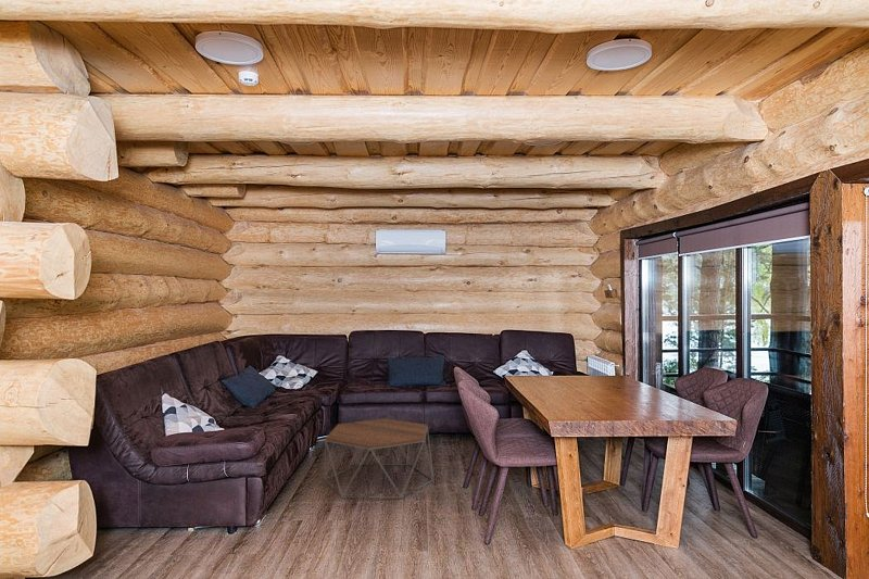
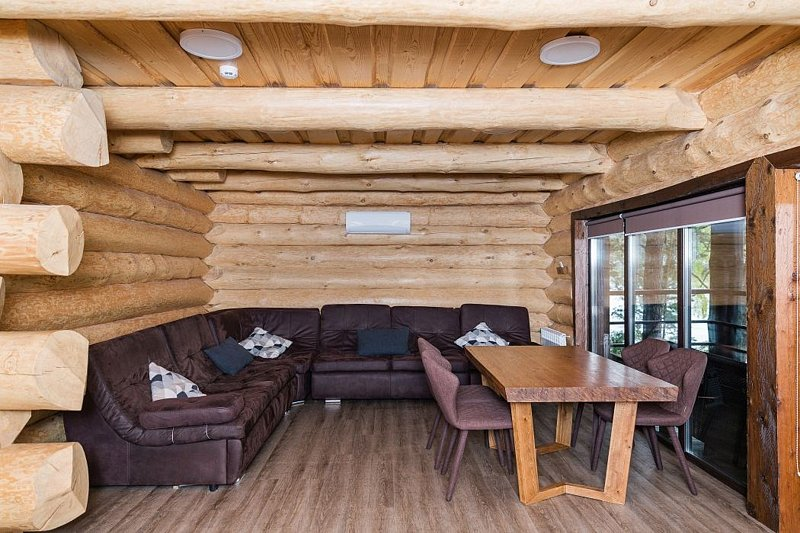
- coffee table [324,417,434,500]
